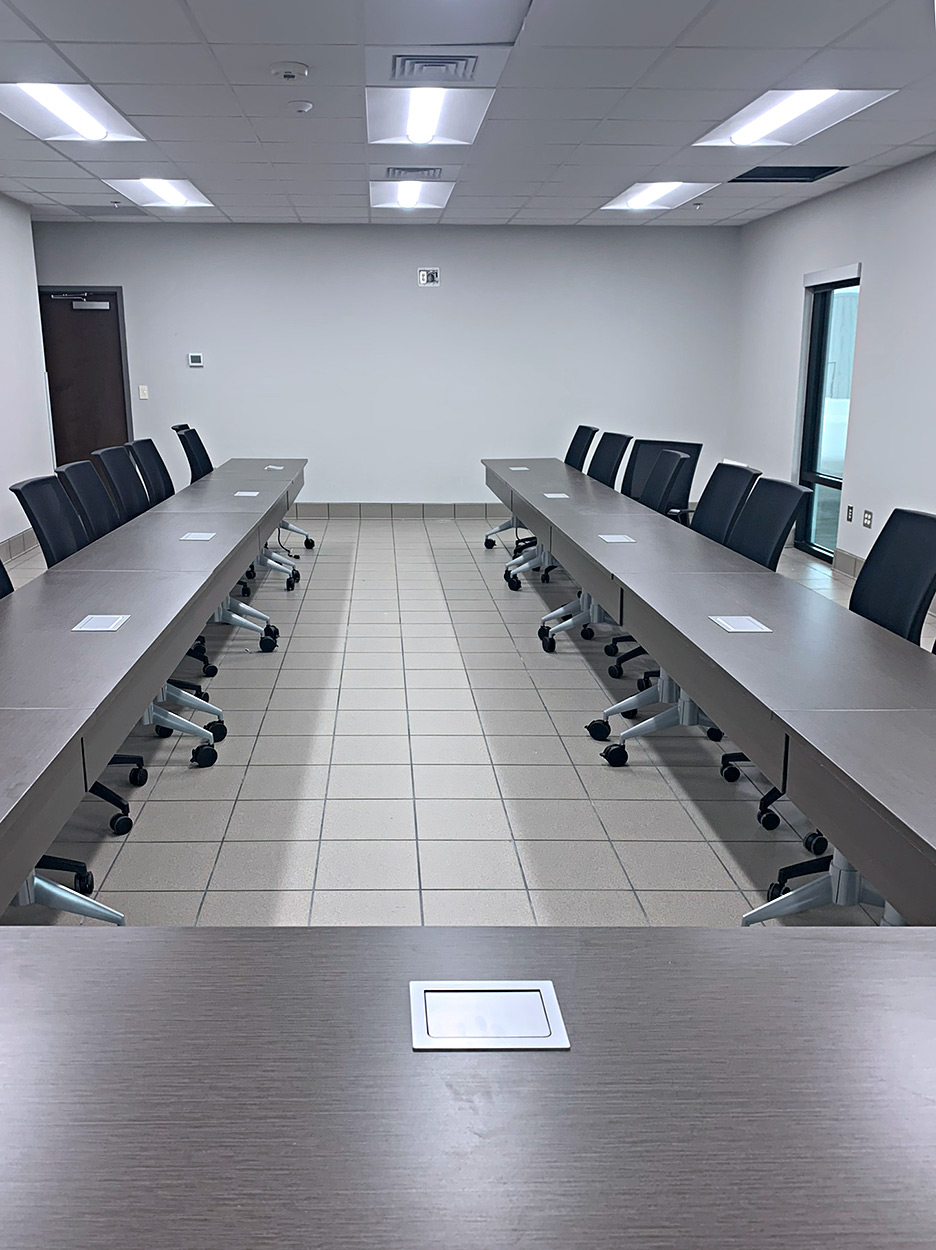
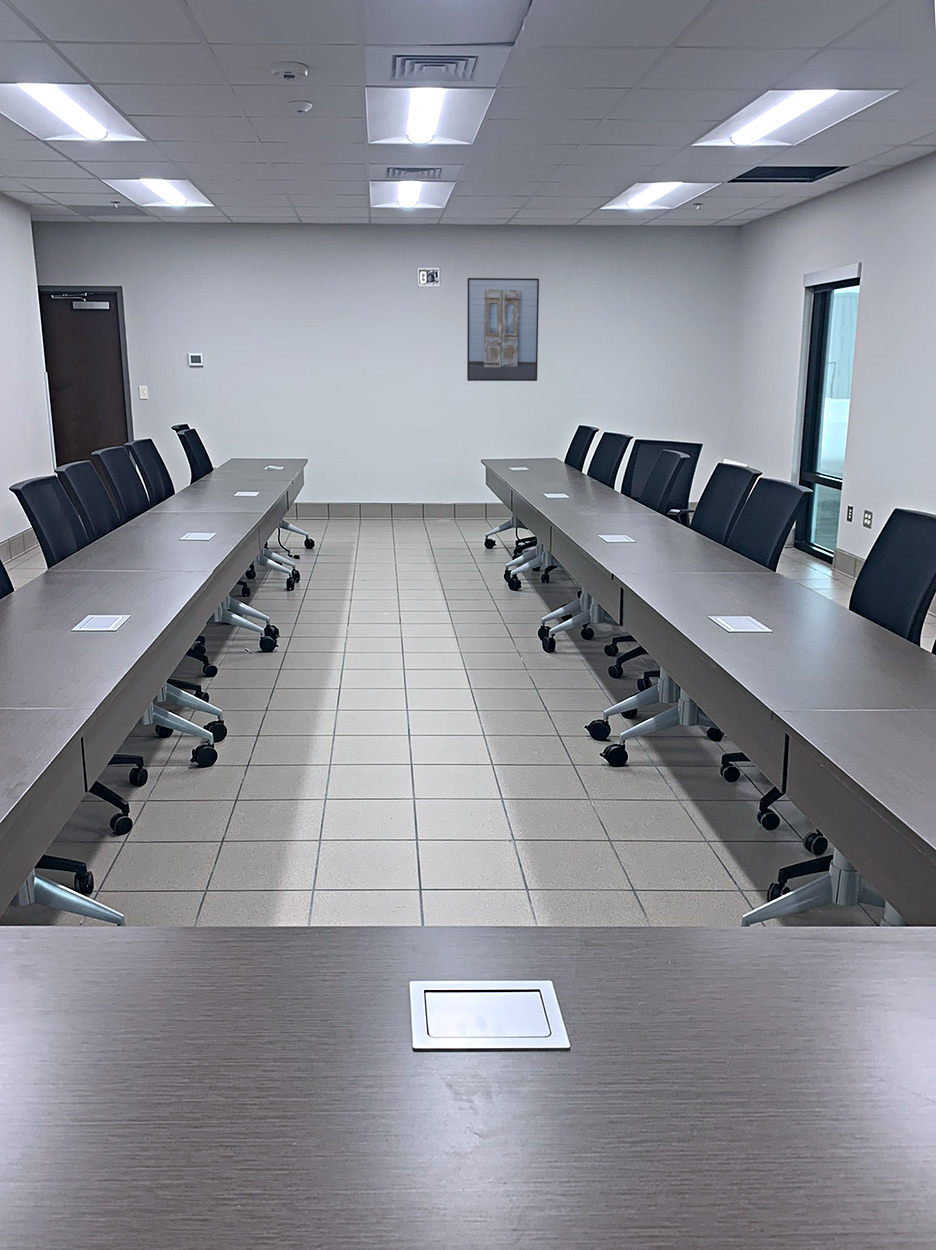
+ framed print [466,277,540,382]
